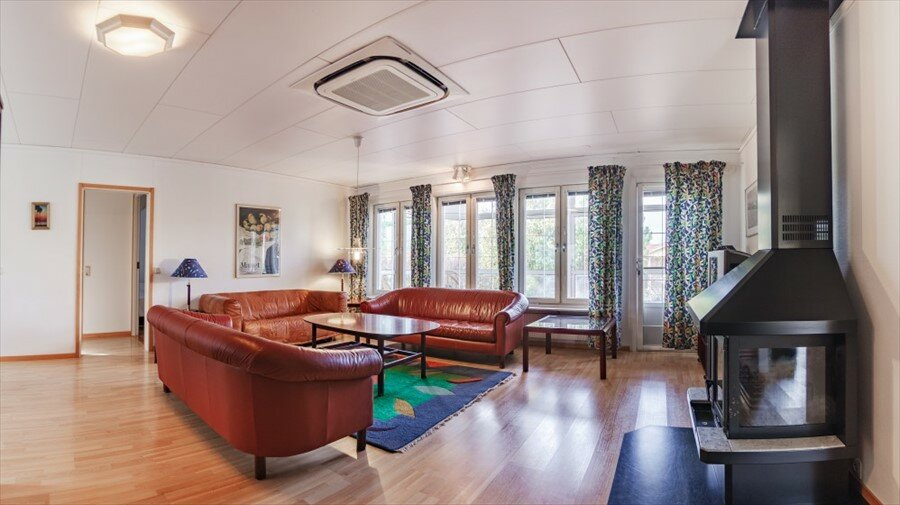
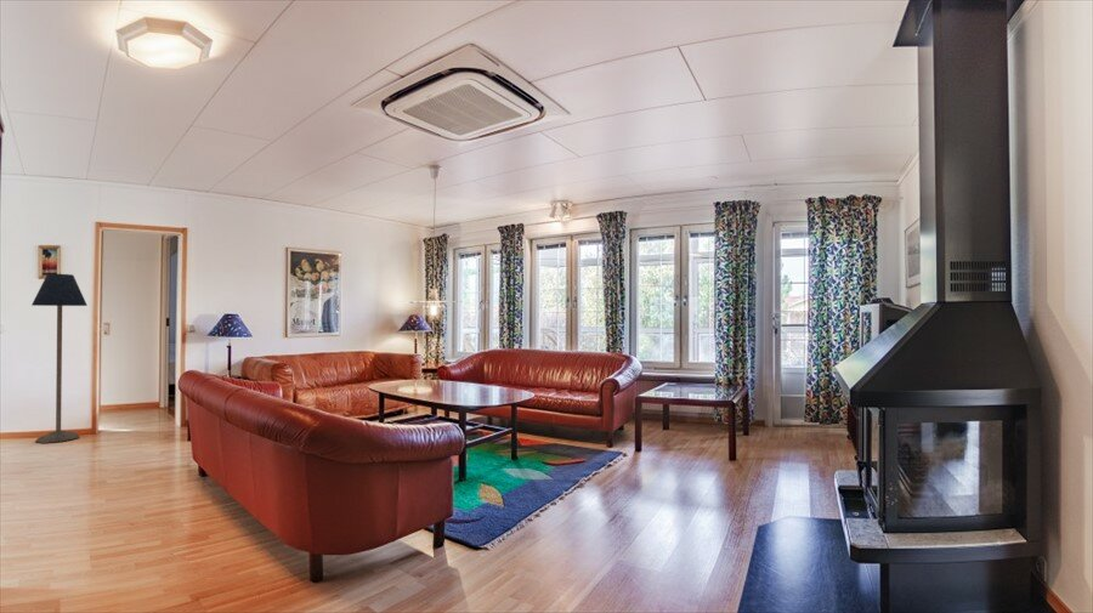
+ floor lamp [30,273,89,444]
